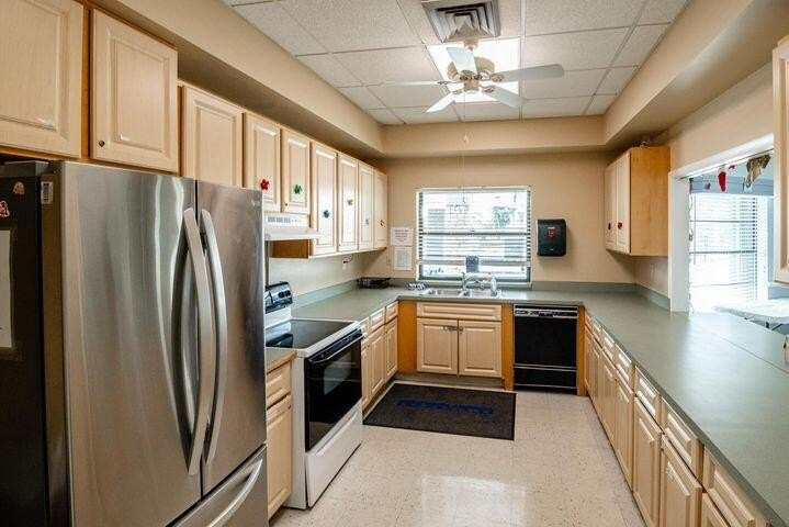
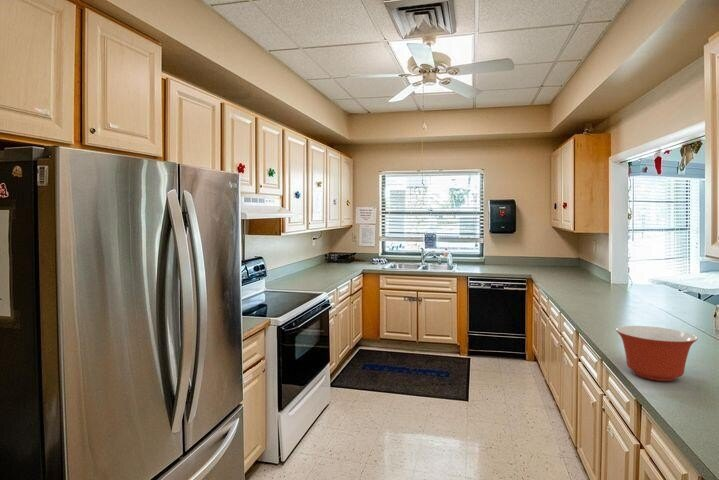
+ mixing bowl [615,325,699,382]
